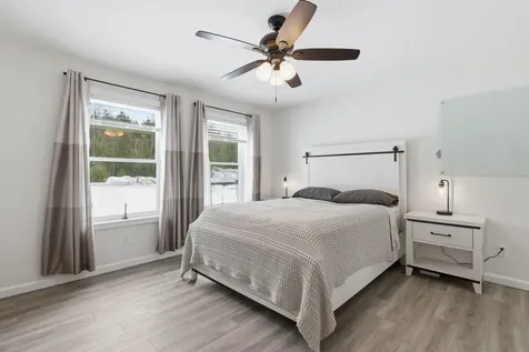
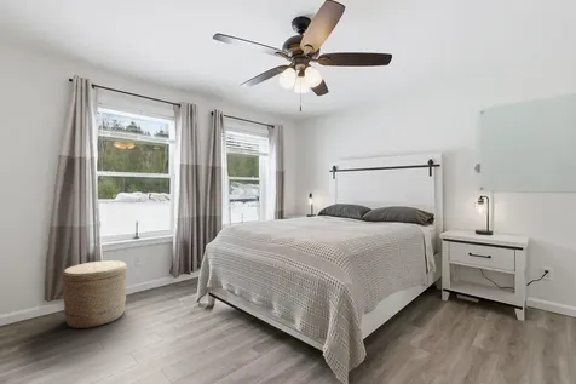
+ basket [61,259,128,329]
